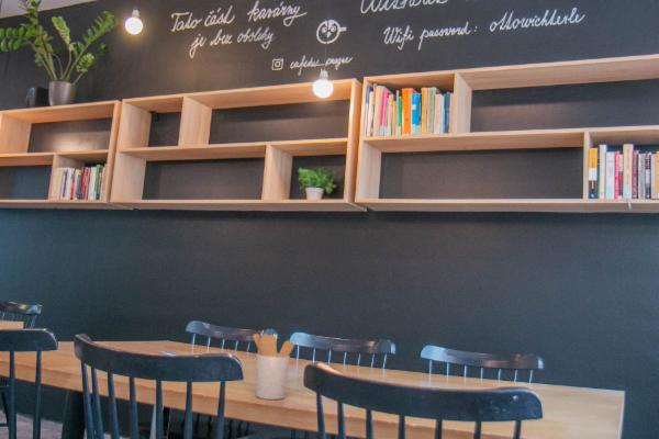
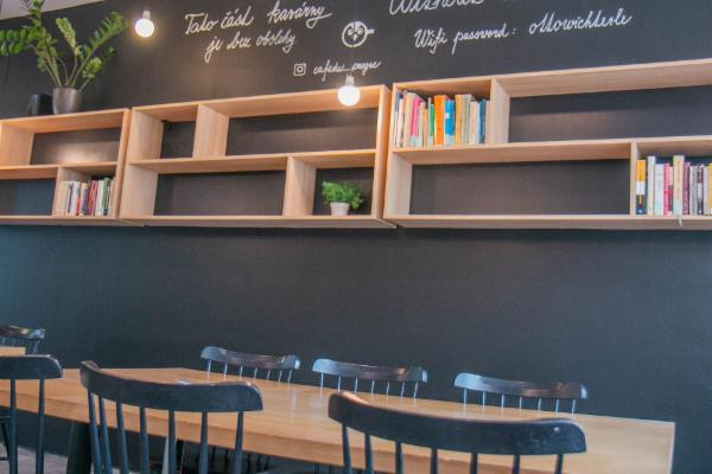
- utensil holder [252,333,295,401]
